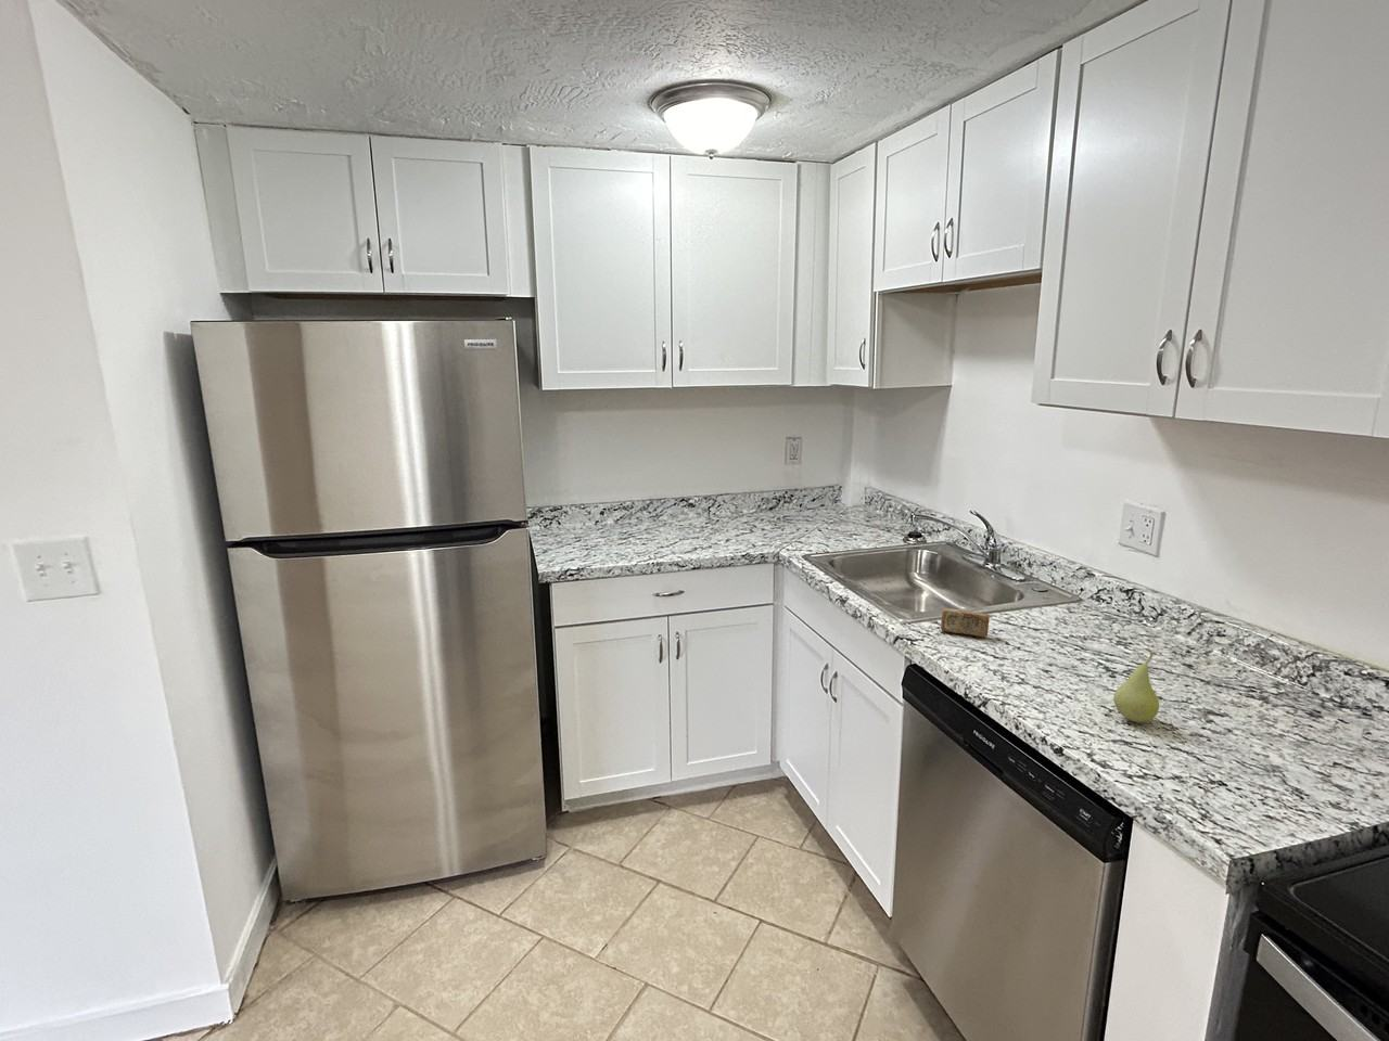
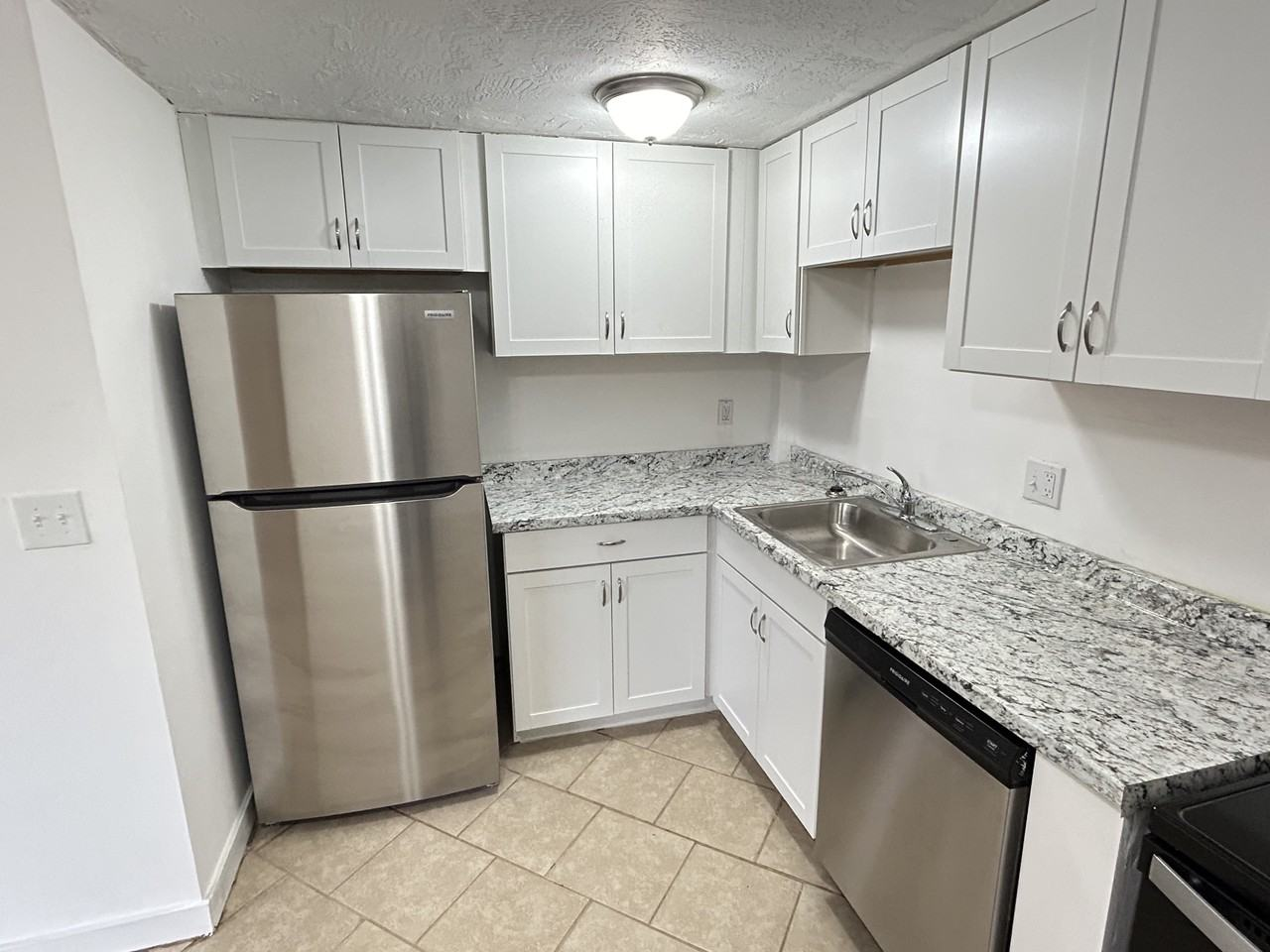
- fruit [1112,651,1160,723]
- soap bar [939,607,991,638]
